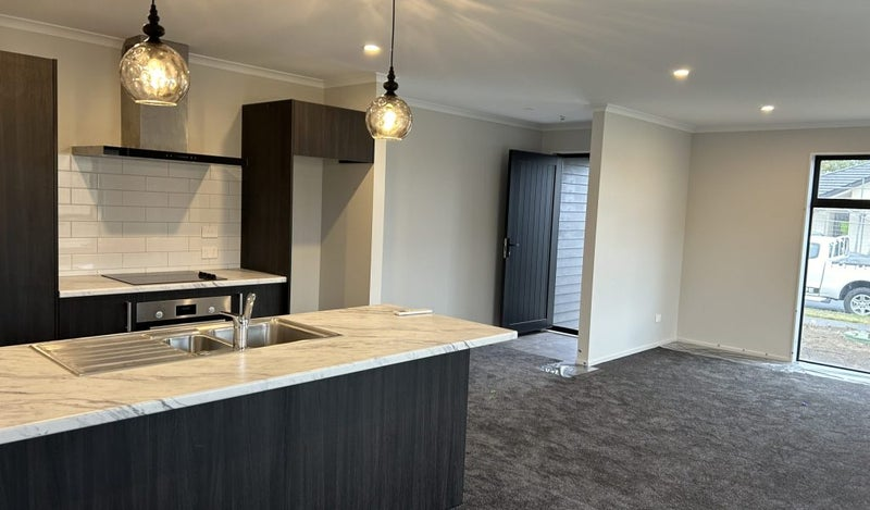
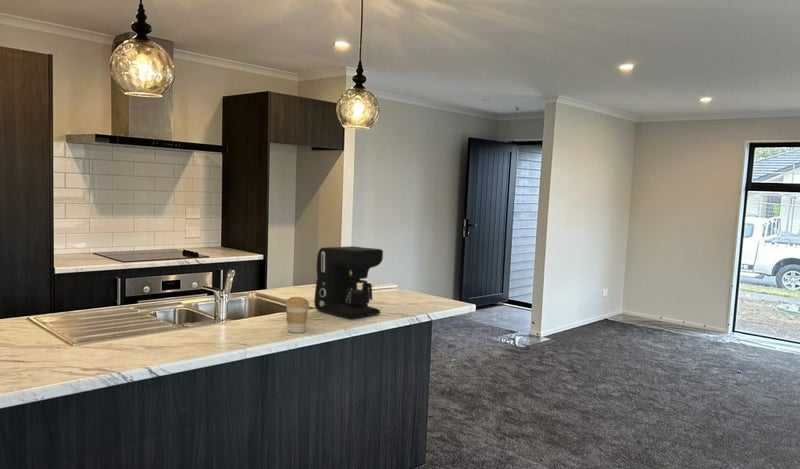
+ coffee maker [313,245,384,320]
+ coffee cup [285,296,310,334]
